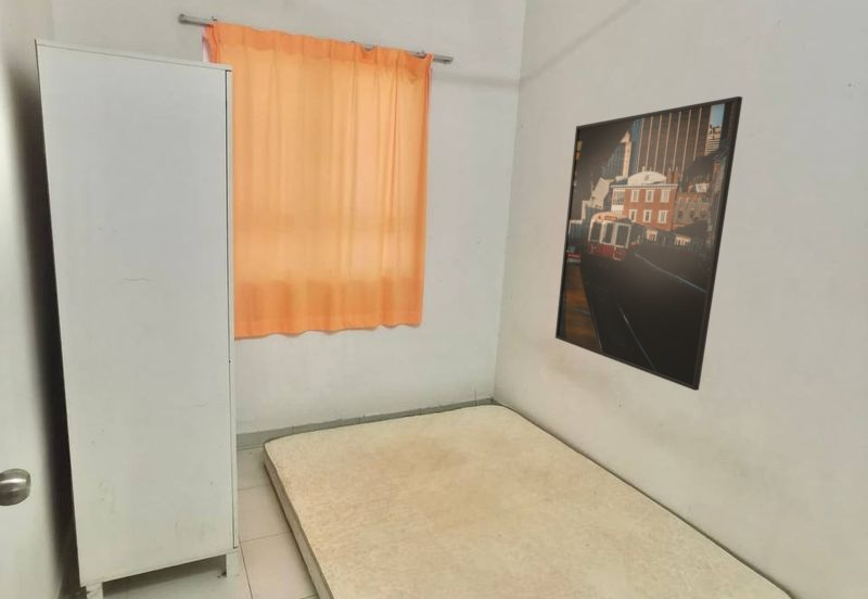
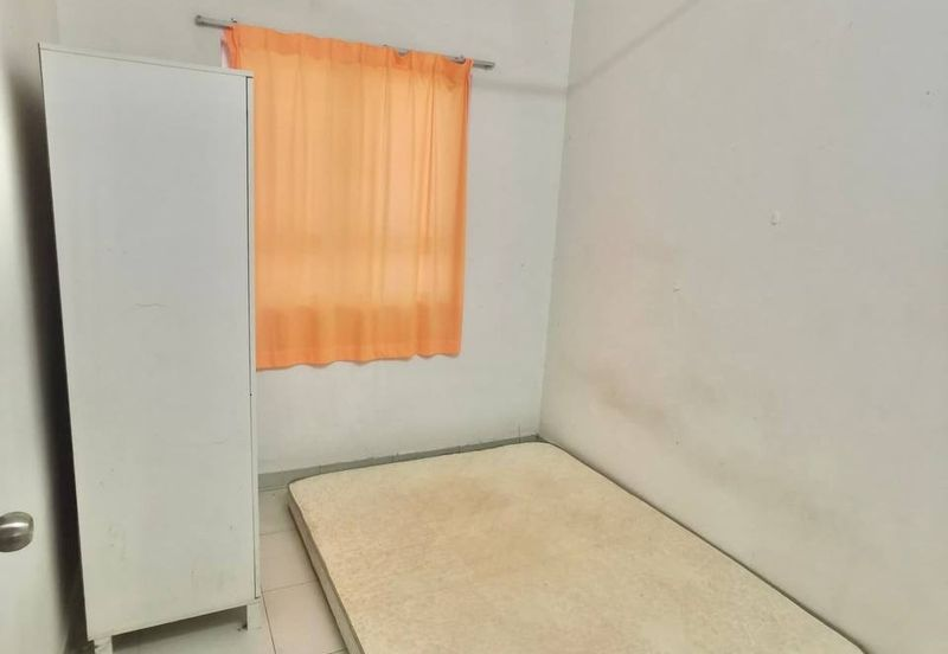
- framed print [554,95,743,392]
